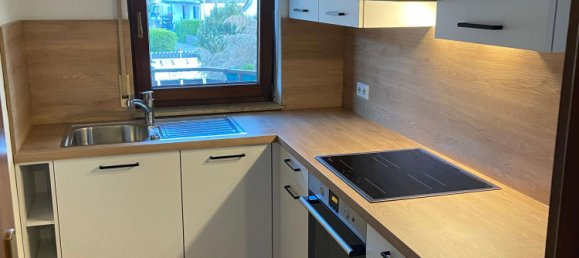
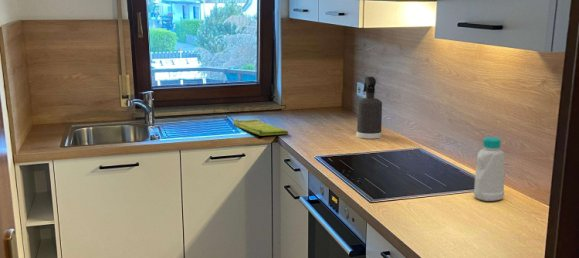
+ bottle [473,136,506,202]
+ spray bottle [356,76,383,140]
+ dish towel [232,118,289,136]
